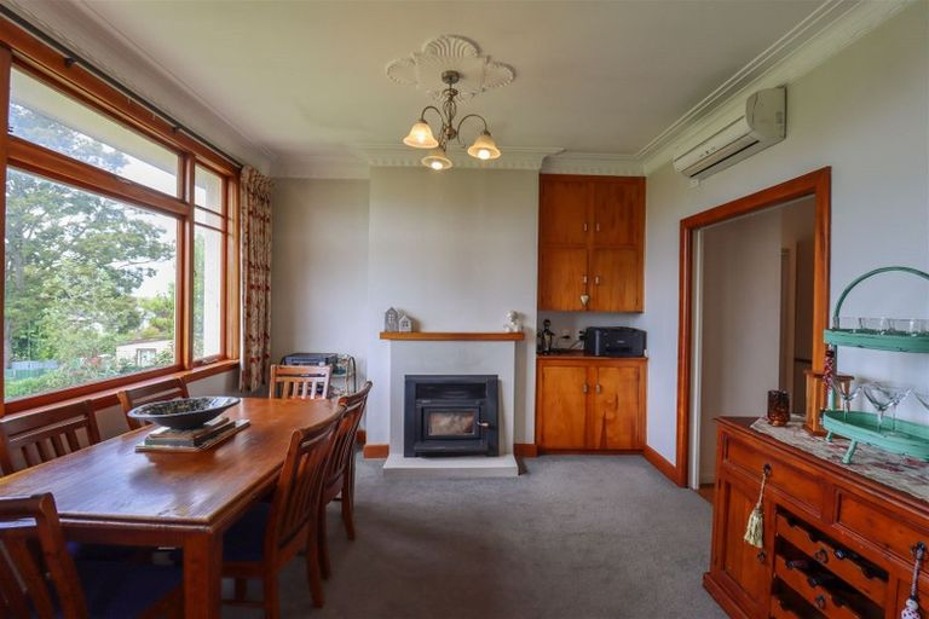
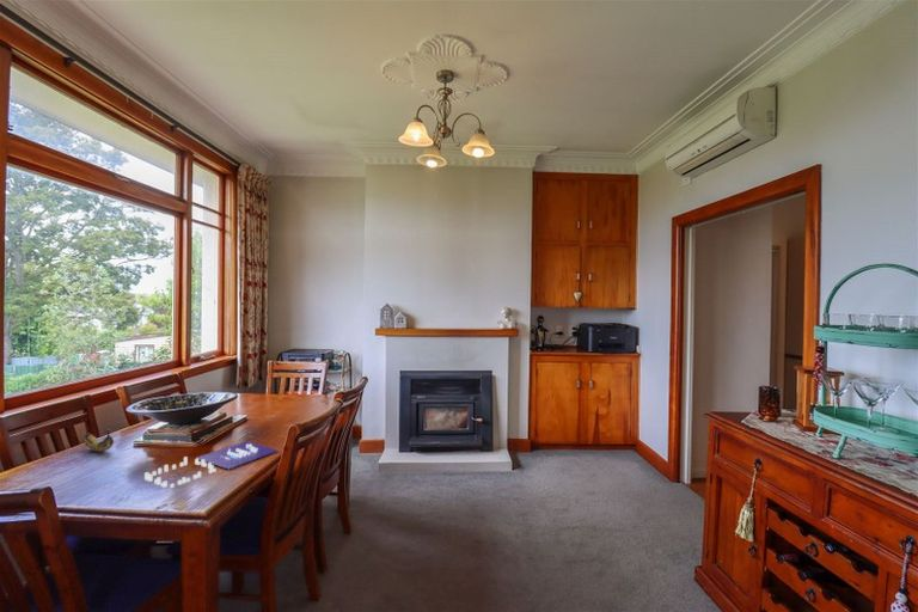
+ banana [82,428,115,453]
+ board game [143,440,280,489]
